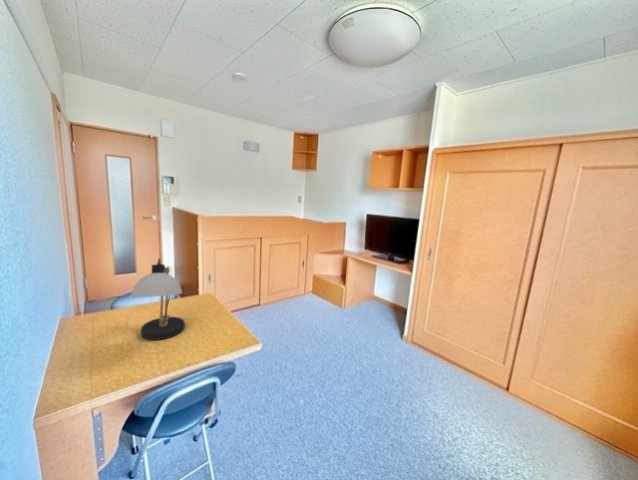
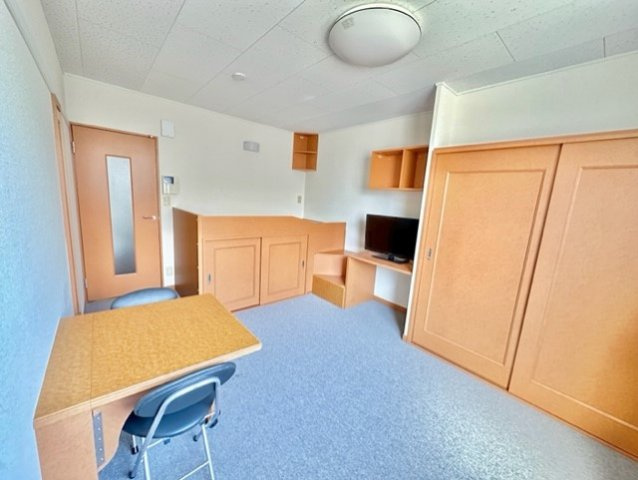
- desk lamp [130,258,186,341]
